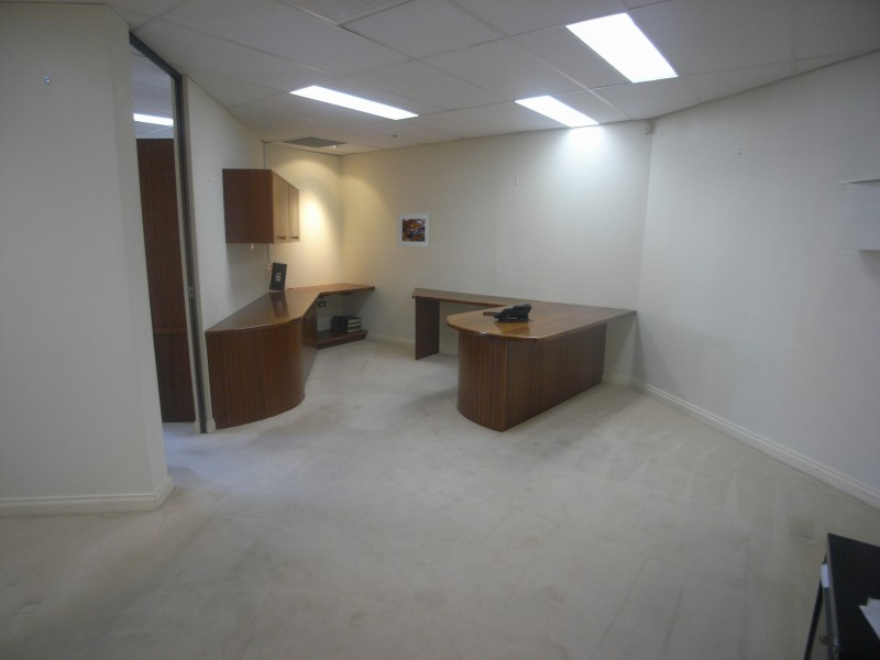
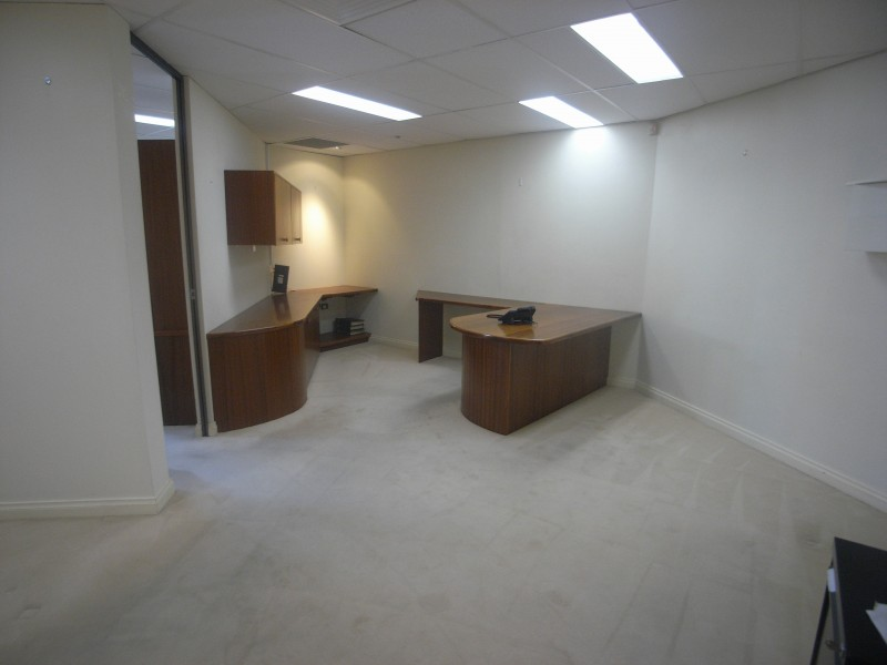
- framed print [397,212,431,249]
